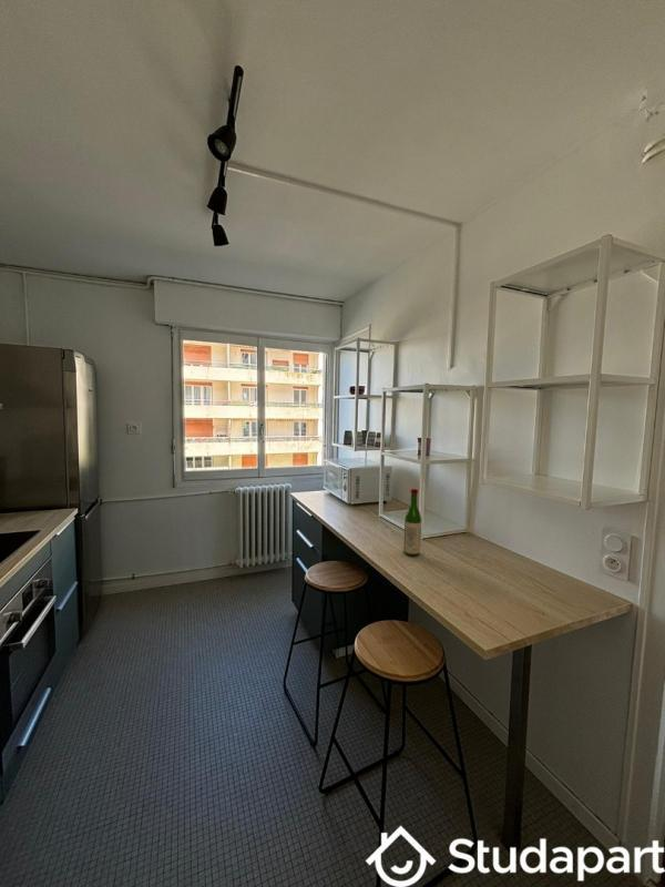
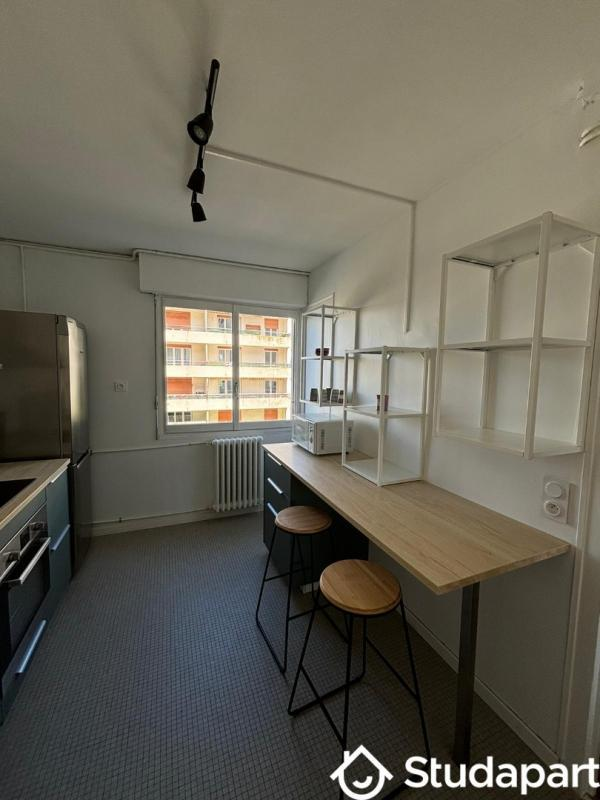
- wine bottle [402,488,422,557]
